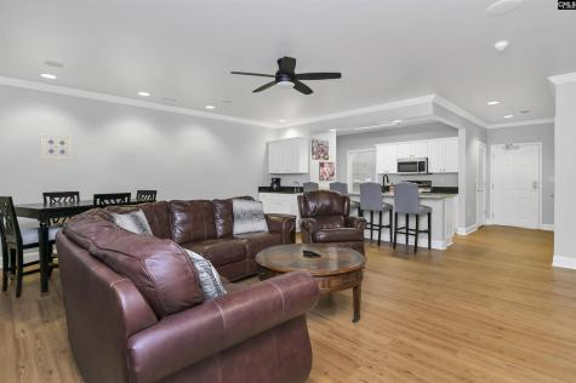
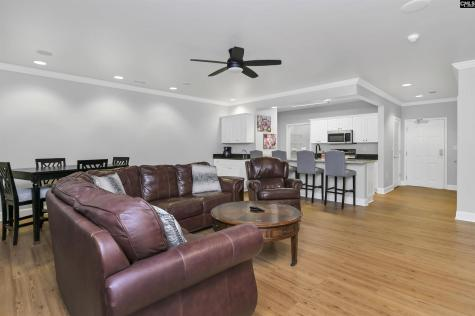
- wall art [40,132,73,161]
